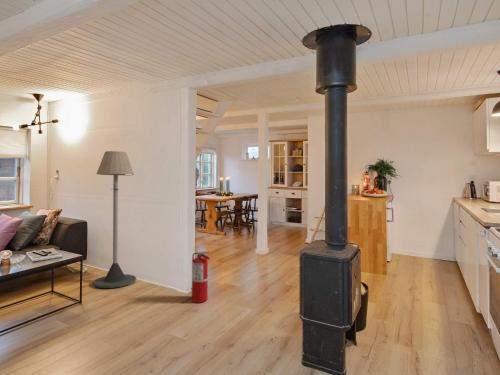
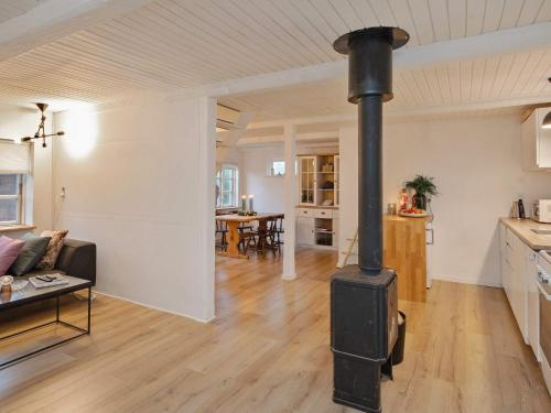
- fire extinguisher [190,250,211,304]
- floor lamp [92,150,137,289]
